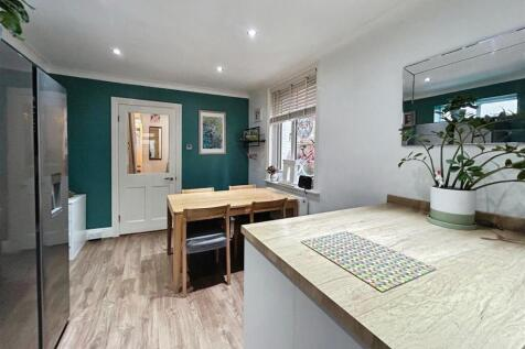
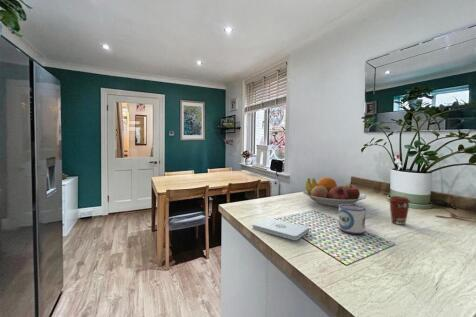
+ coffee cup [387,195,411,226]
+ mug [338,204,366,235]
+ fruit bowl [301,177,367,208]
+ notepad [251,217,310,241]
